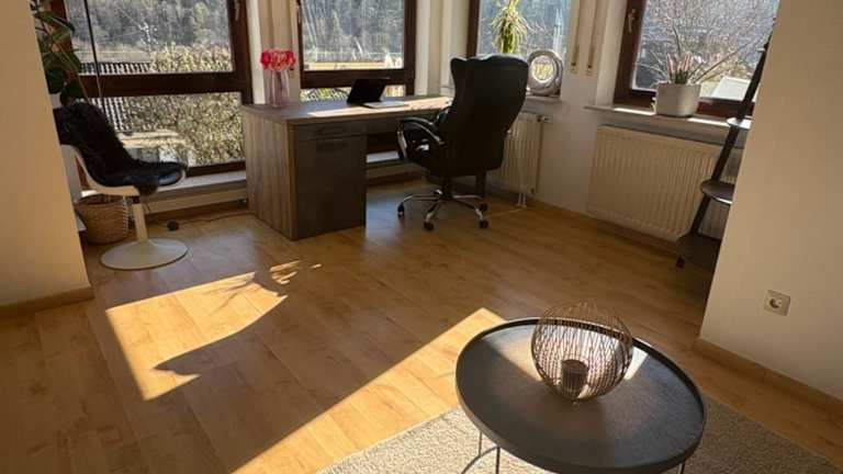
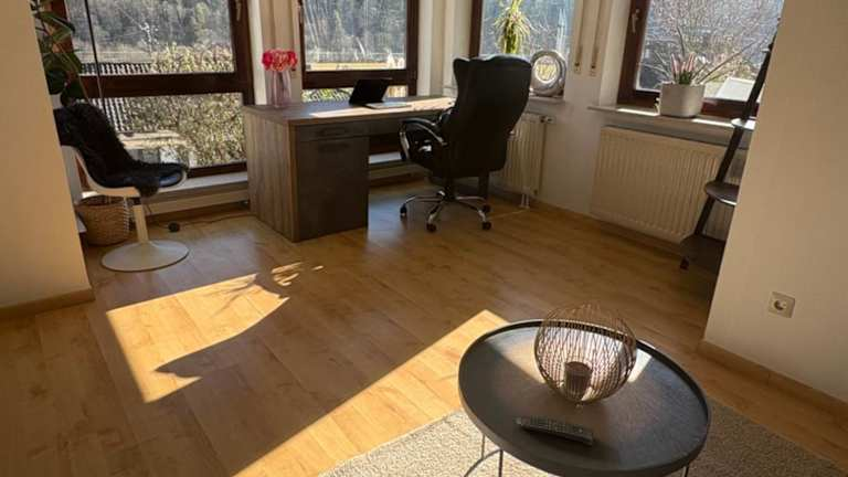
+ remote control [516,415,594,446]
